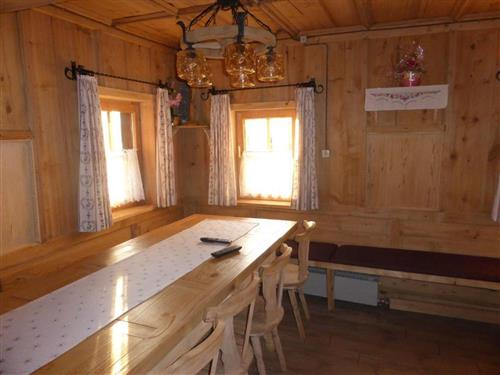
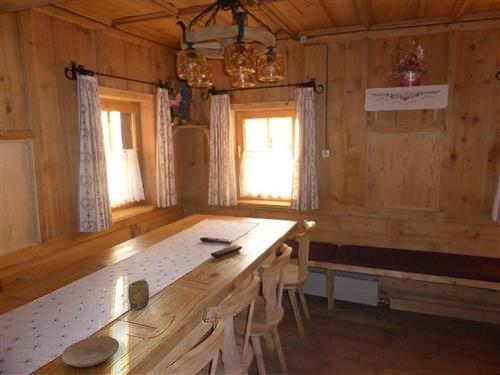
+ plate [60,335,120,368]
+ cup [127,279,150,311]
